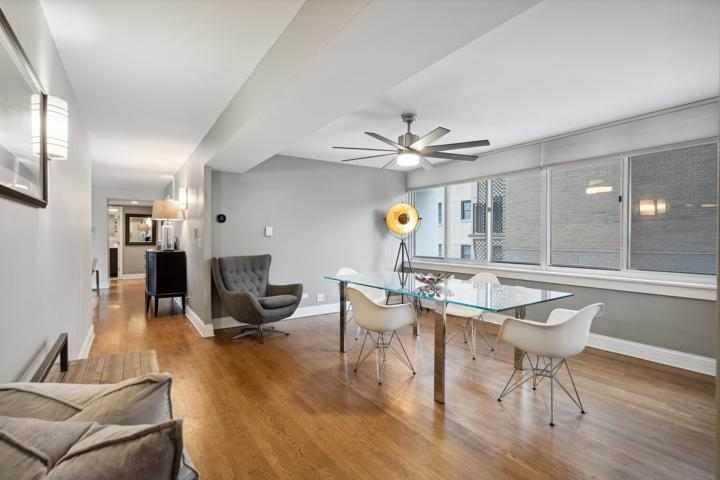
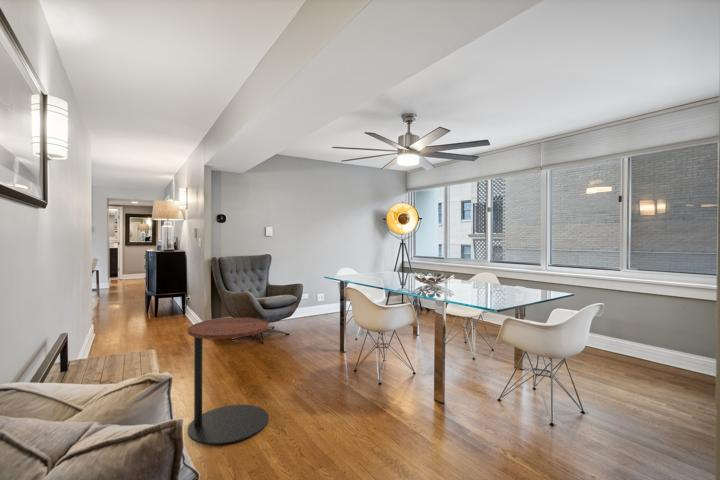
+ side table [187,316,270,446]
